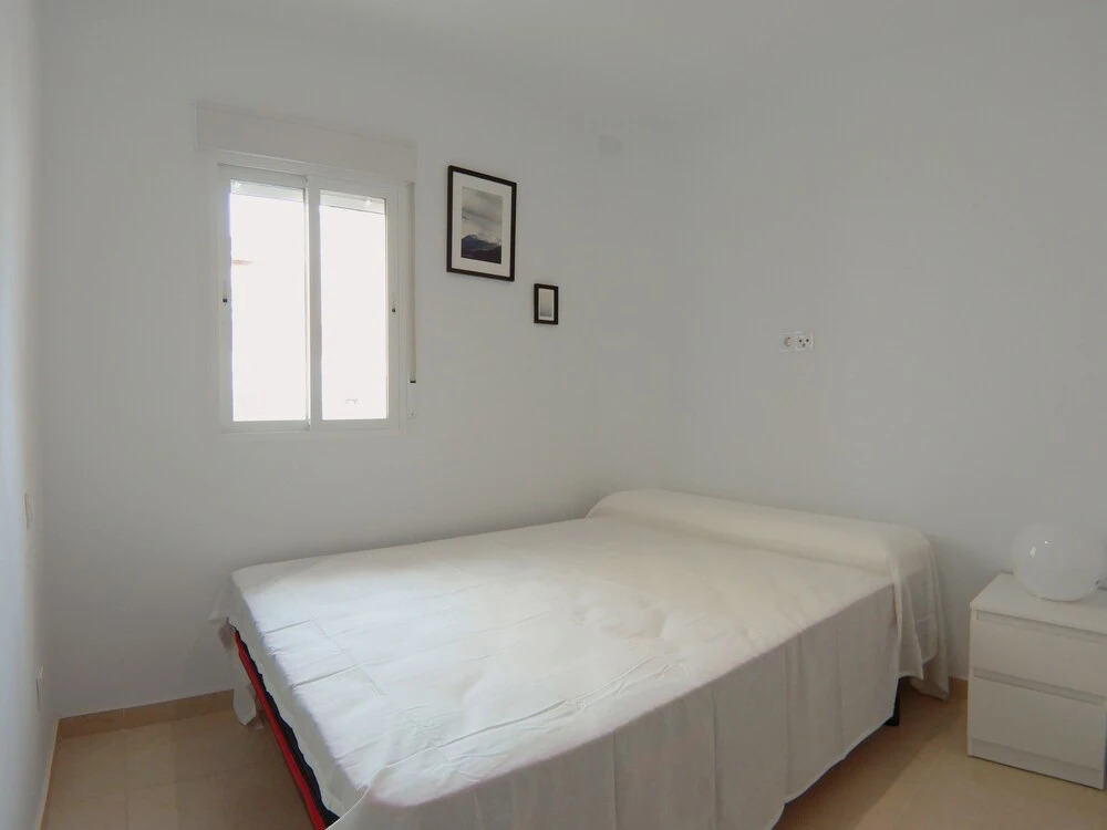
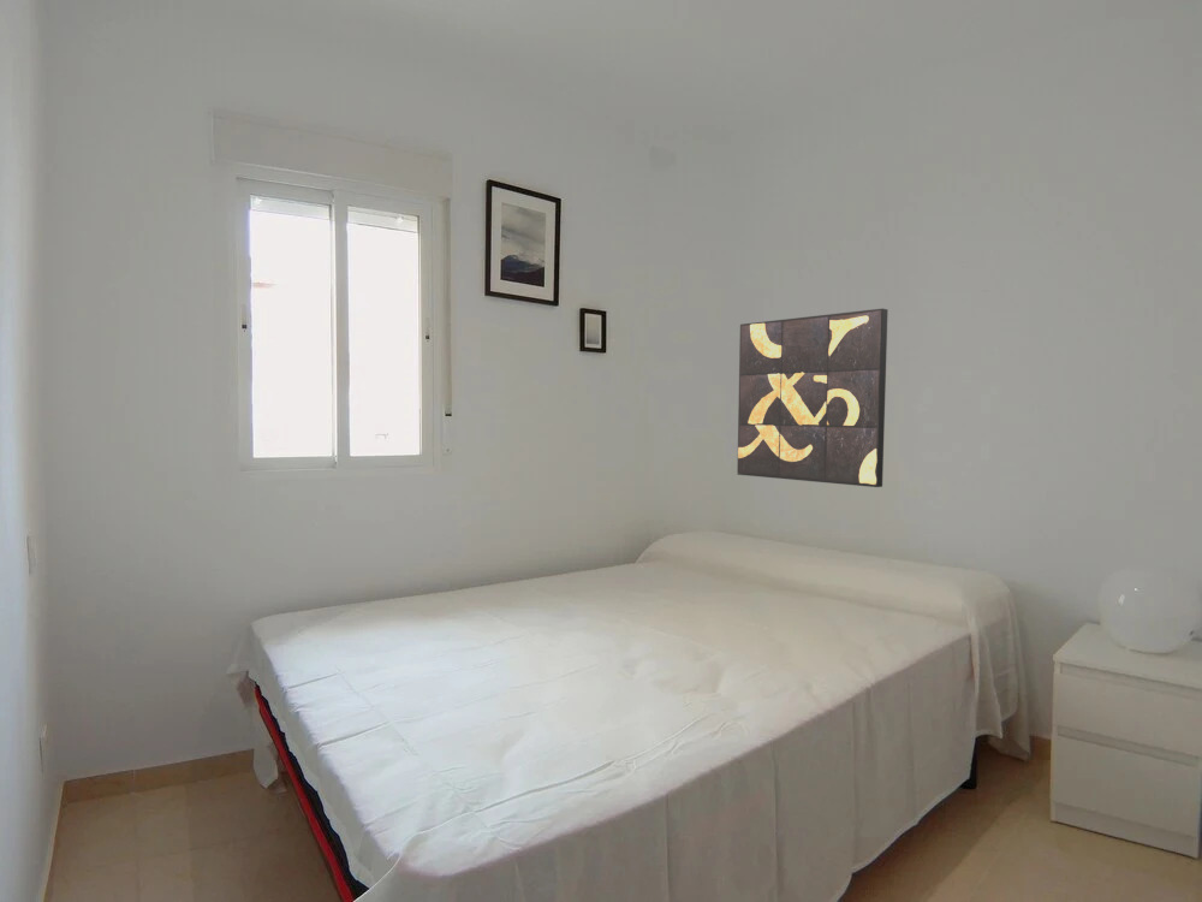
+ wall art [736,308,889,488]
